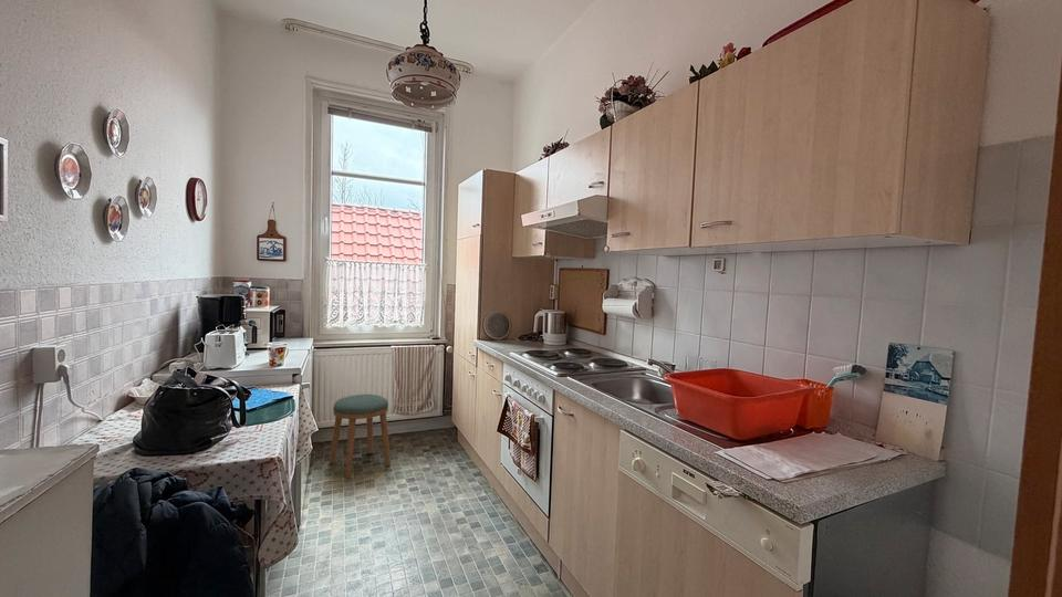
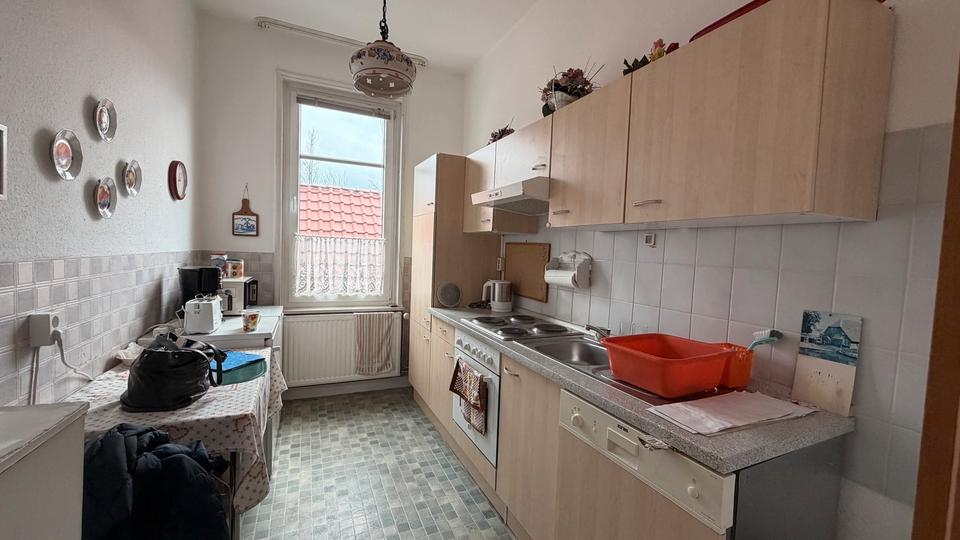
- stool [329,394,392,479]
